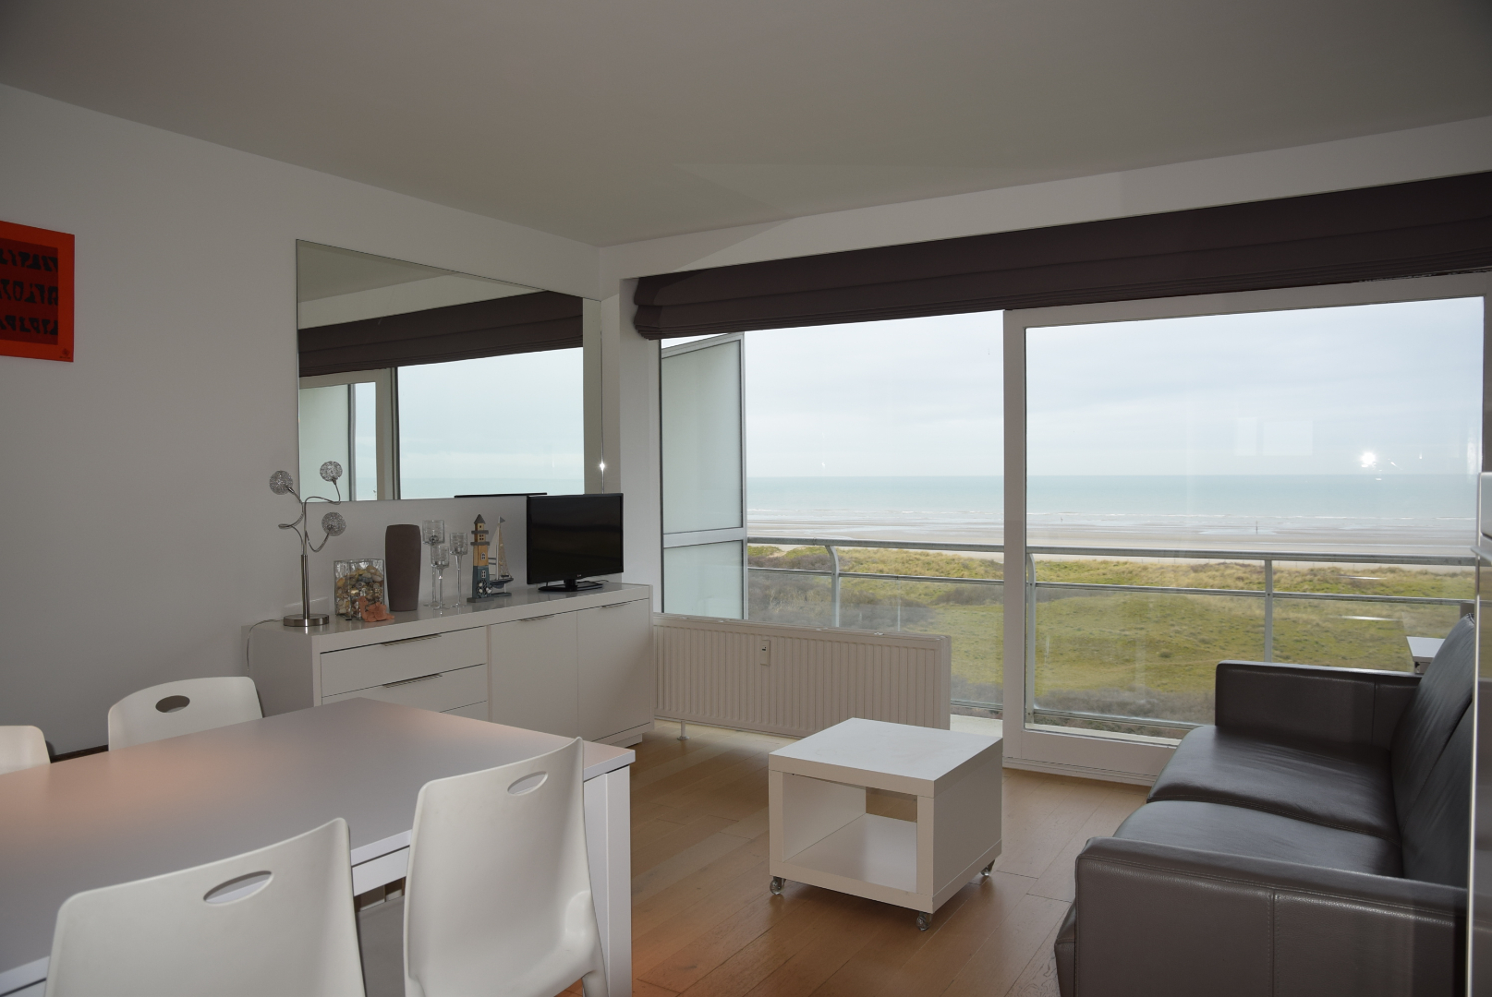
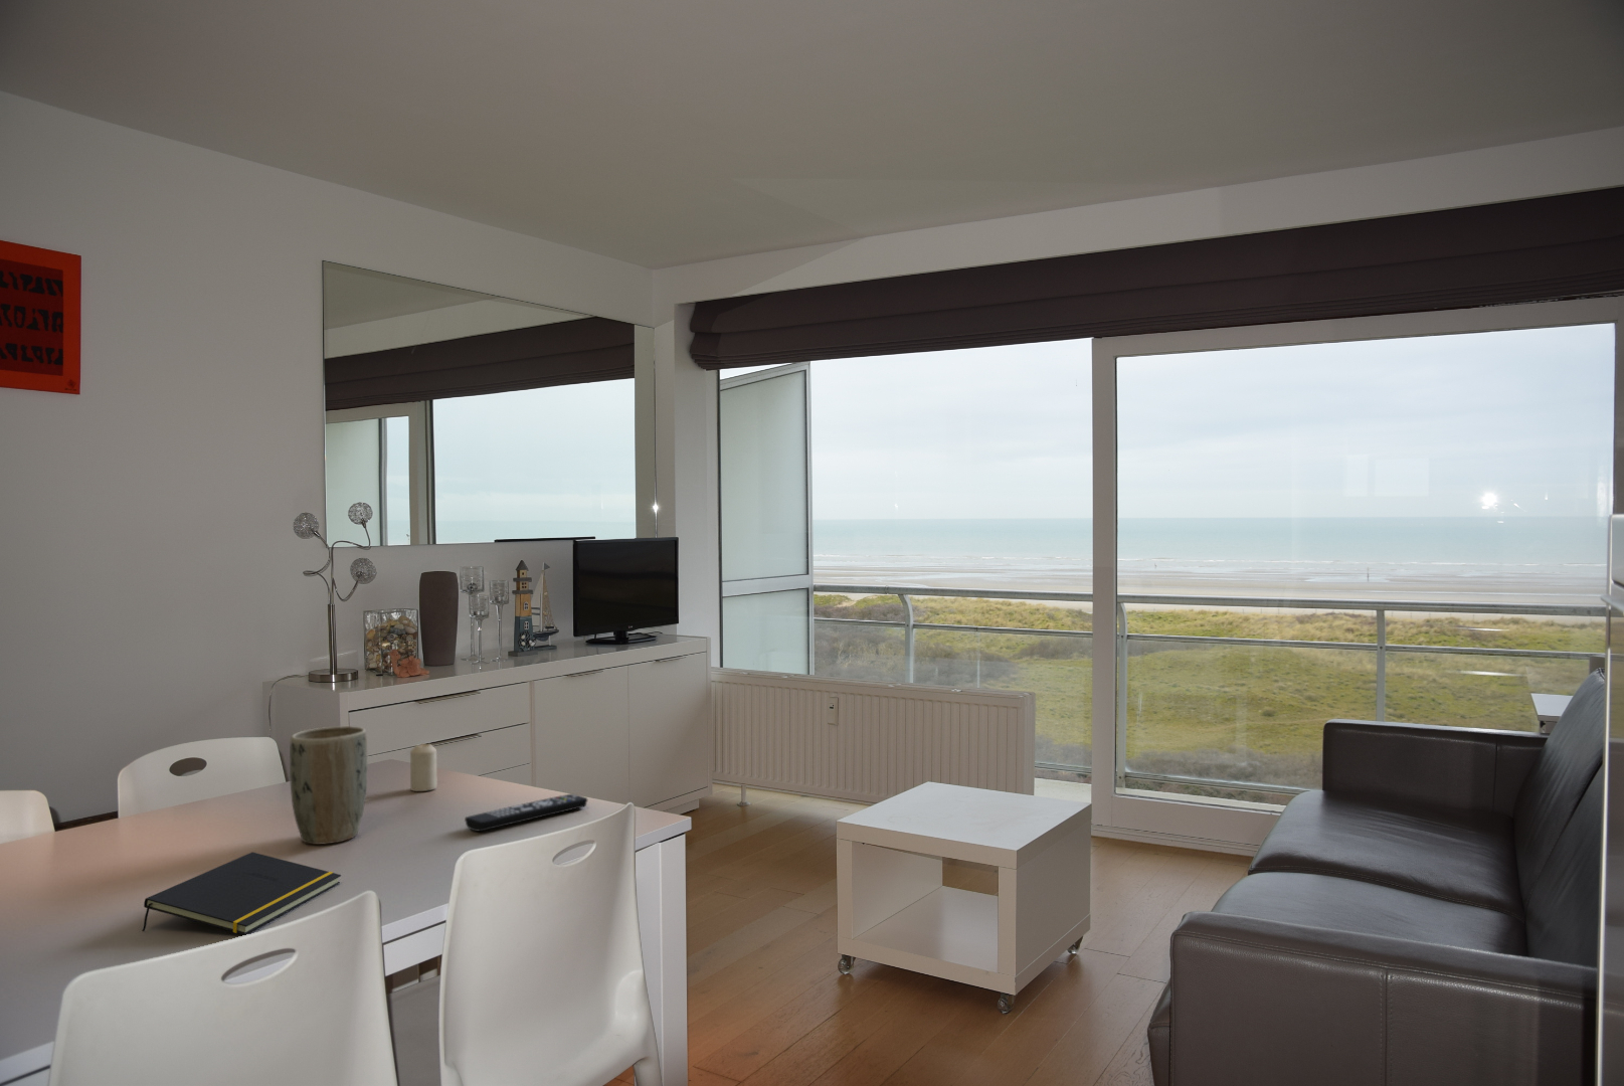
+ plant pot [288,725,370,845]
+ remote control [464,794,588,833]
+ candle [410,742,438,793]
+ notepad [142,851,342,936]
